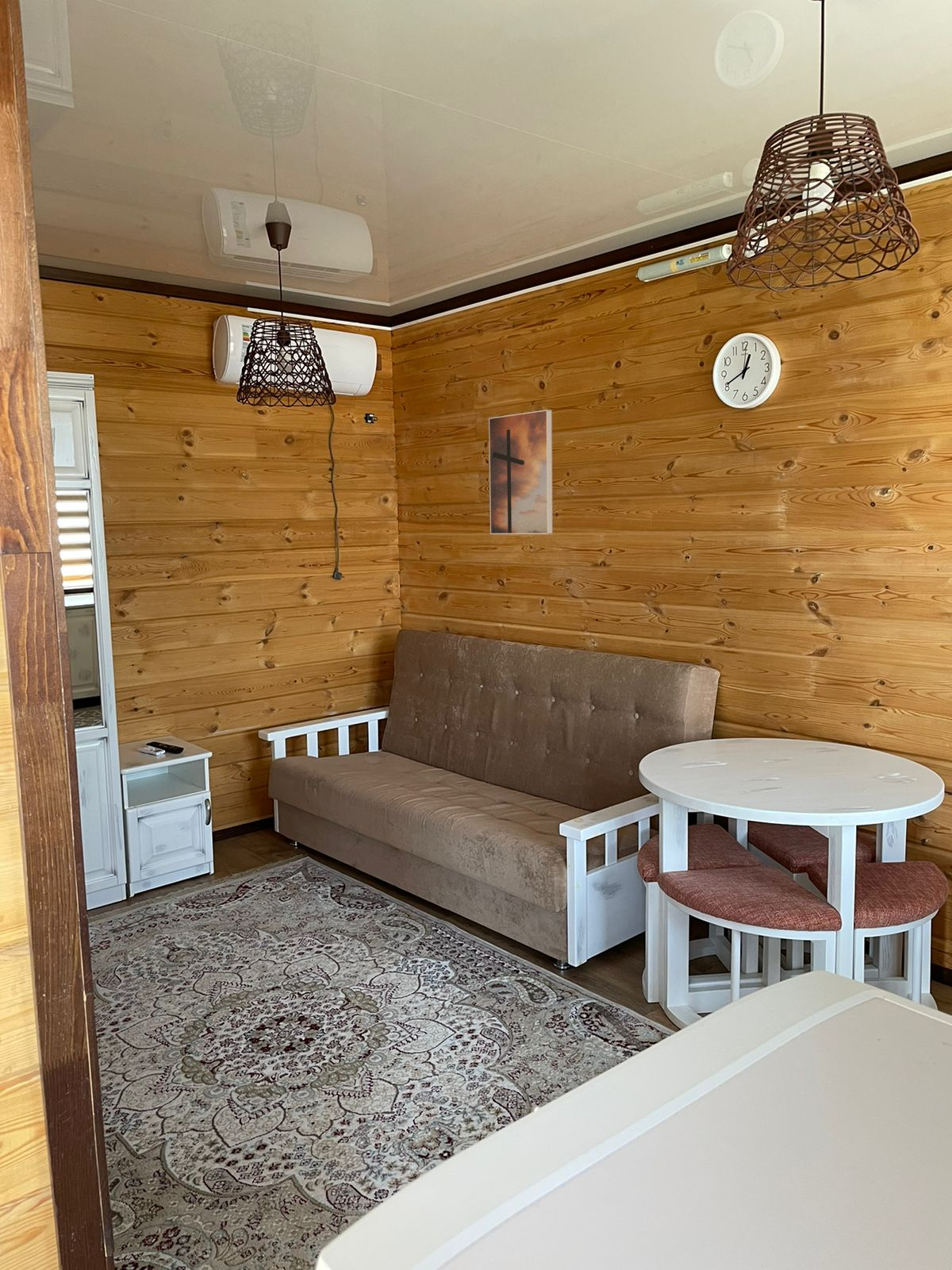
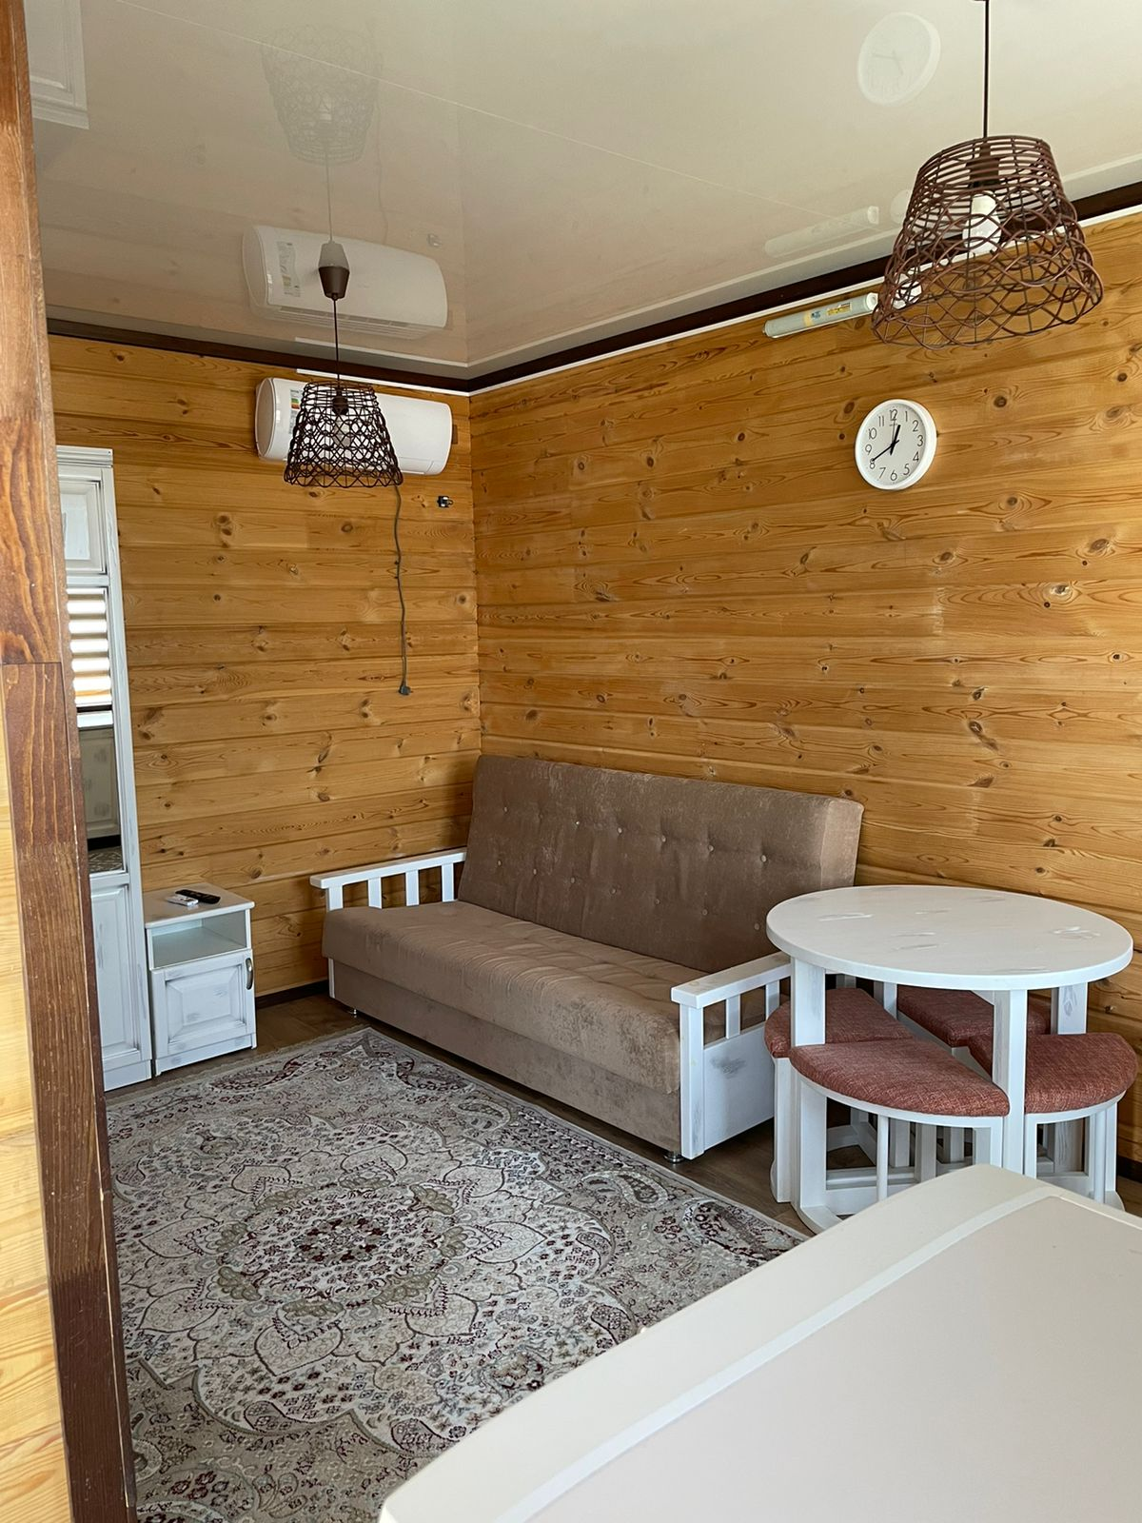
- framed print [488,409,554,535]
